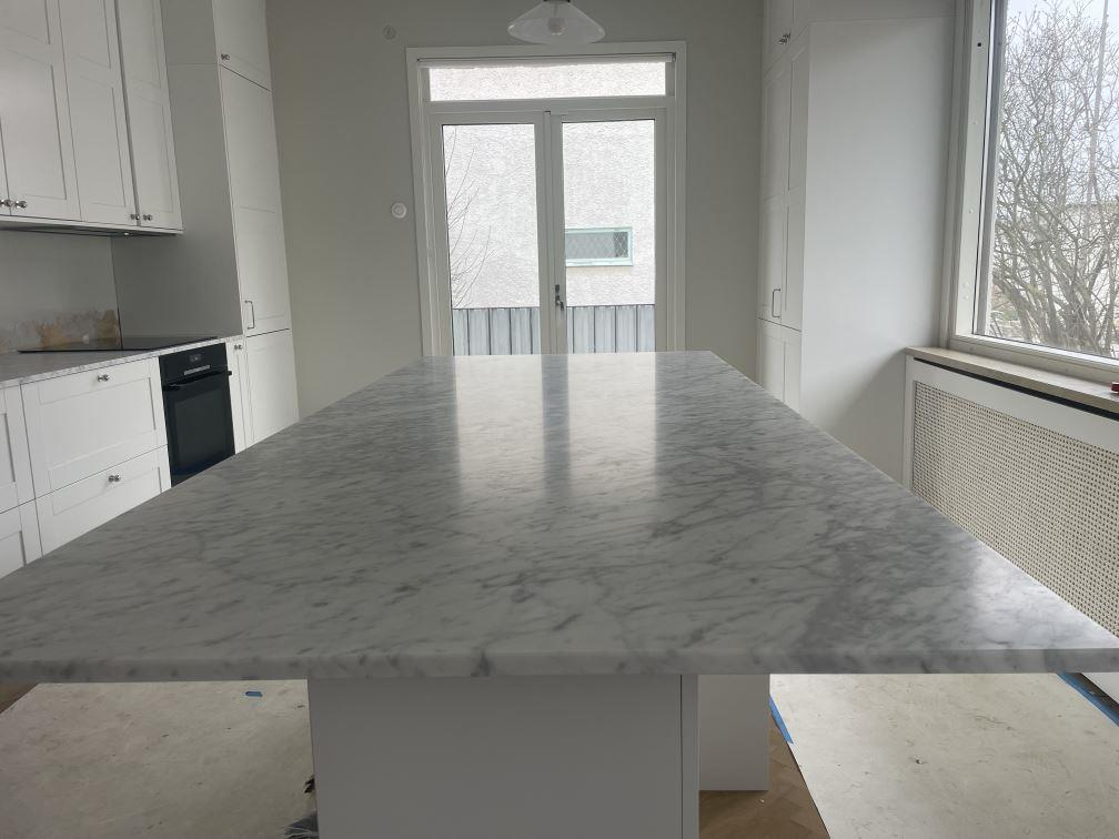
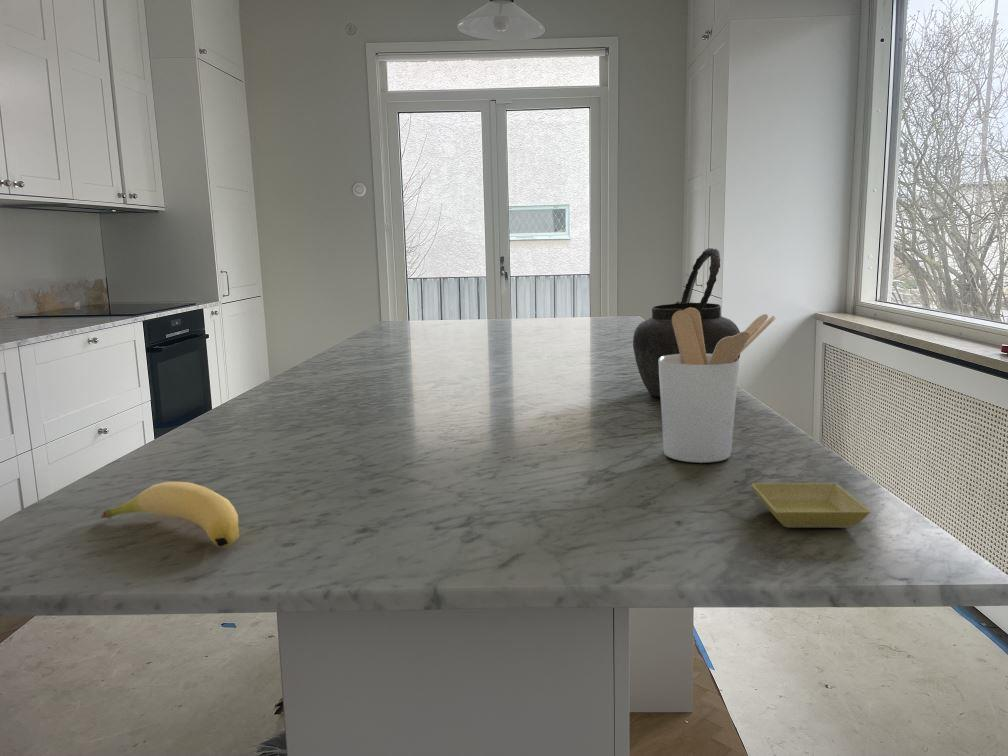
+ saucer [750,482,871,529]
+ kettle [632,247,741,398]
+ utensil holder [659,307,777,464]
+ banana [100,481,240,549]
